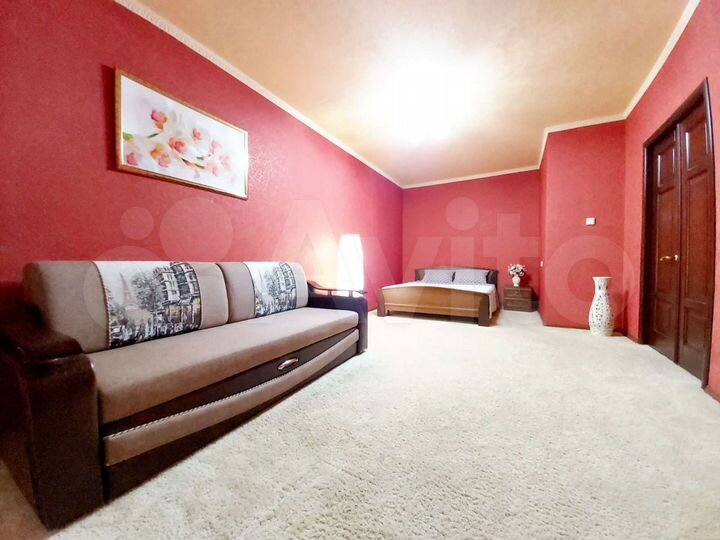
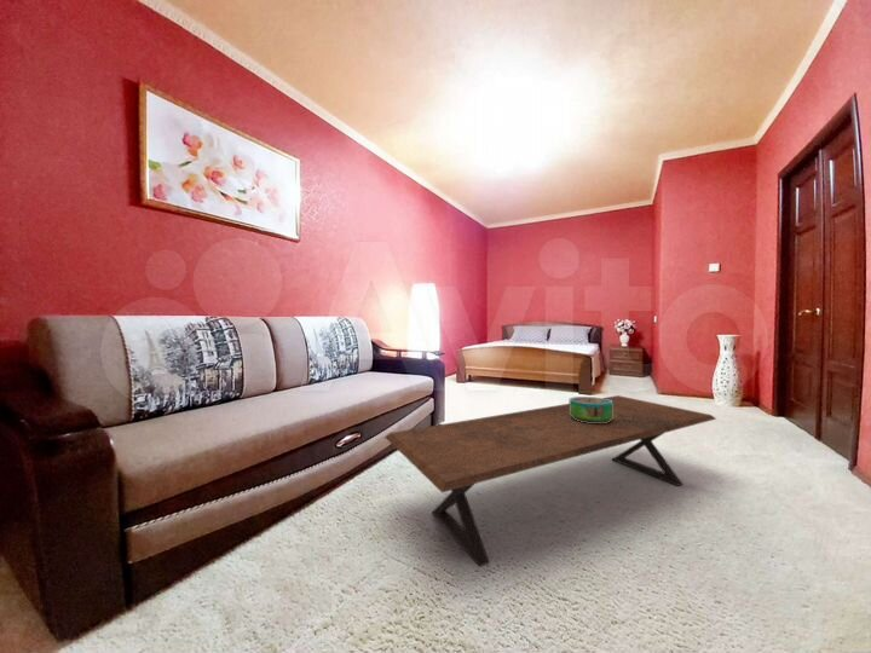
+ decorative bowl [569,395,613,423]
+ coffee table [383,394,717,567]
